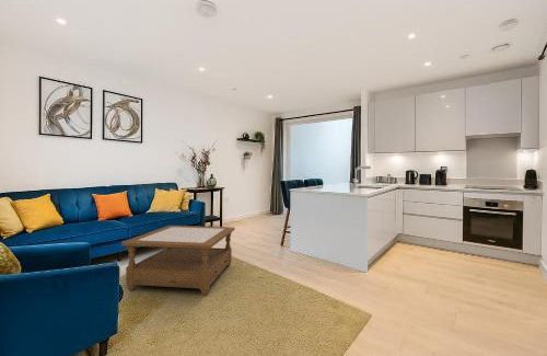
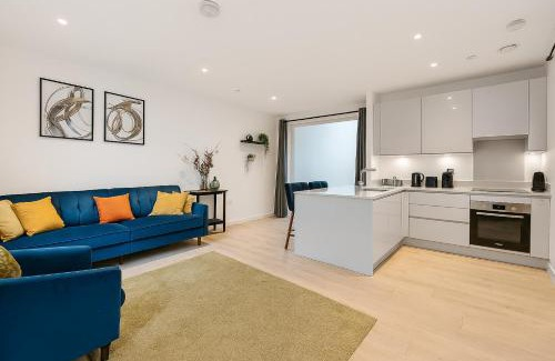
- coffee table [120,225,235,296]
